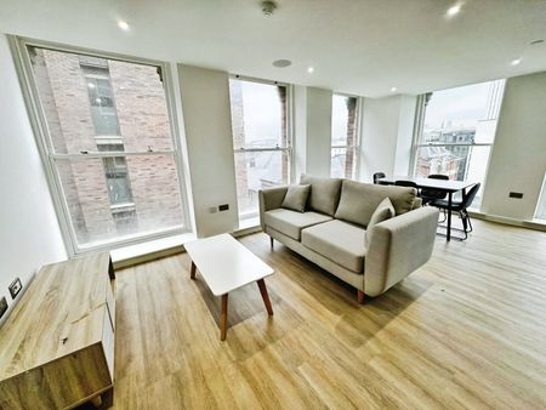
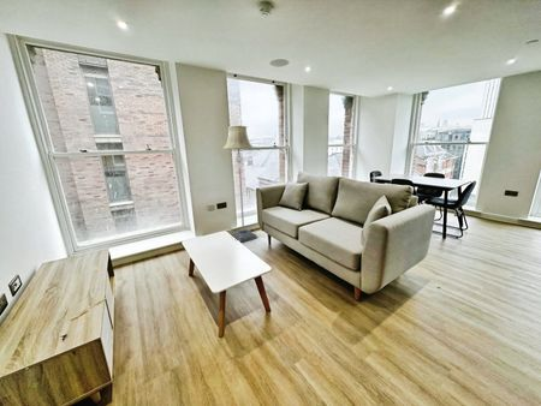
+ floor lamp [222,125,258,244]
